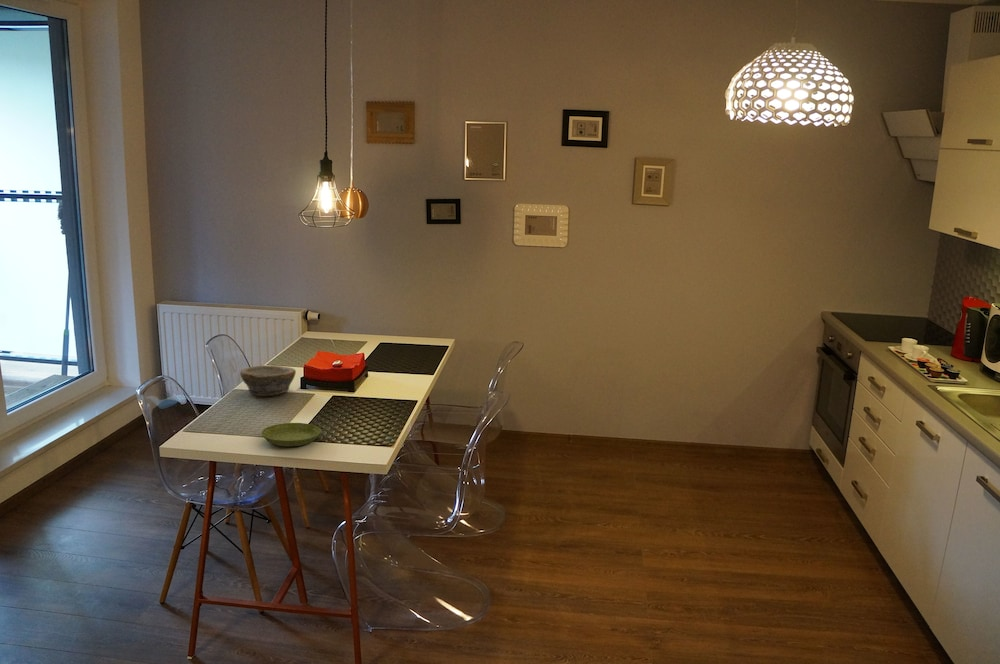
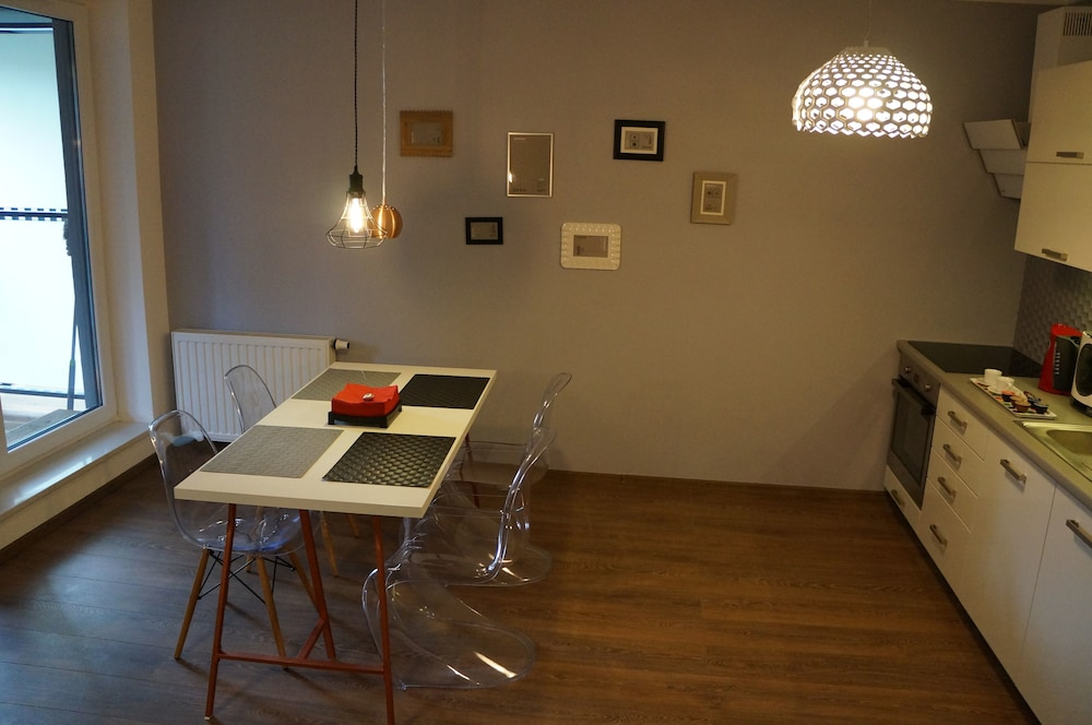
- saucer [260,422,322,447]
- bowl [239,364,297,397]
